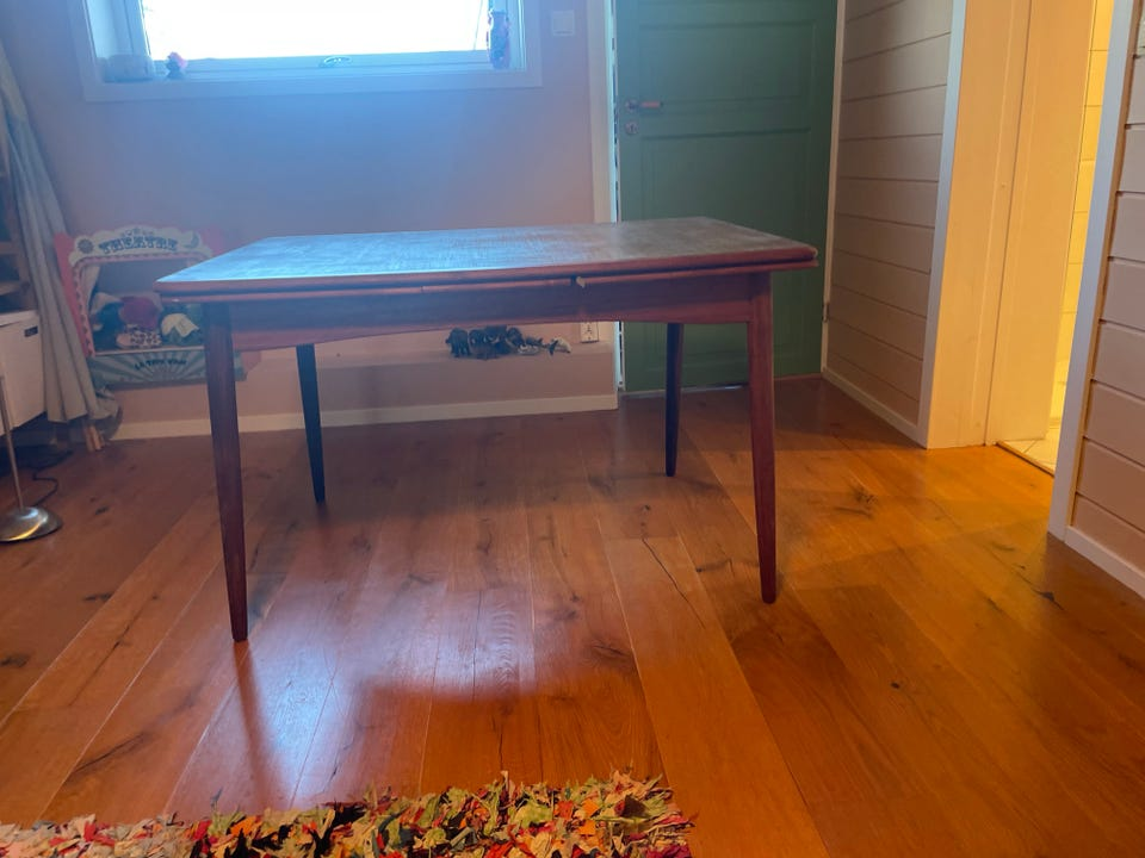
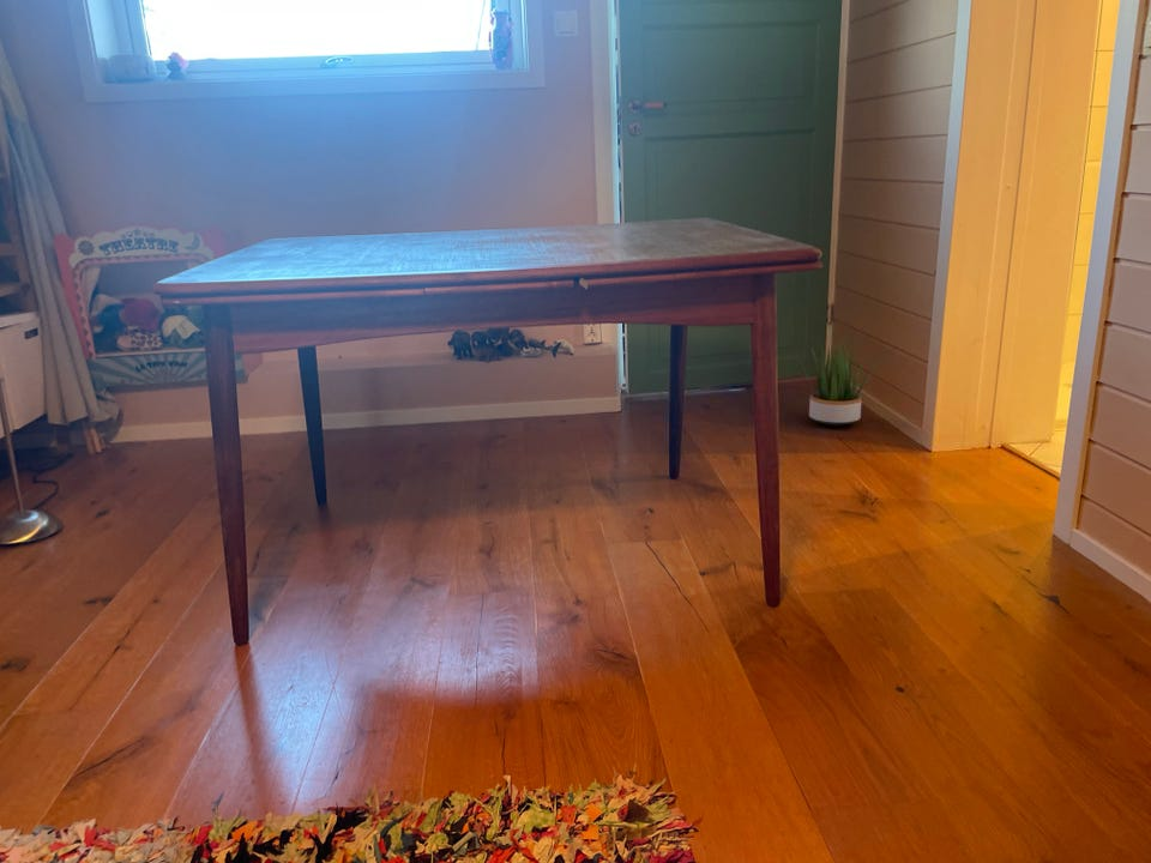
+ potted plant [788,334,891,427]
